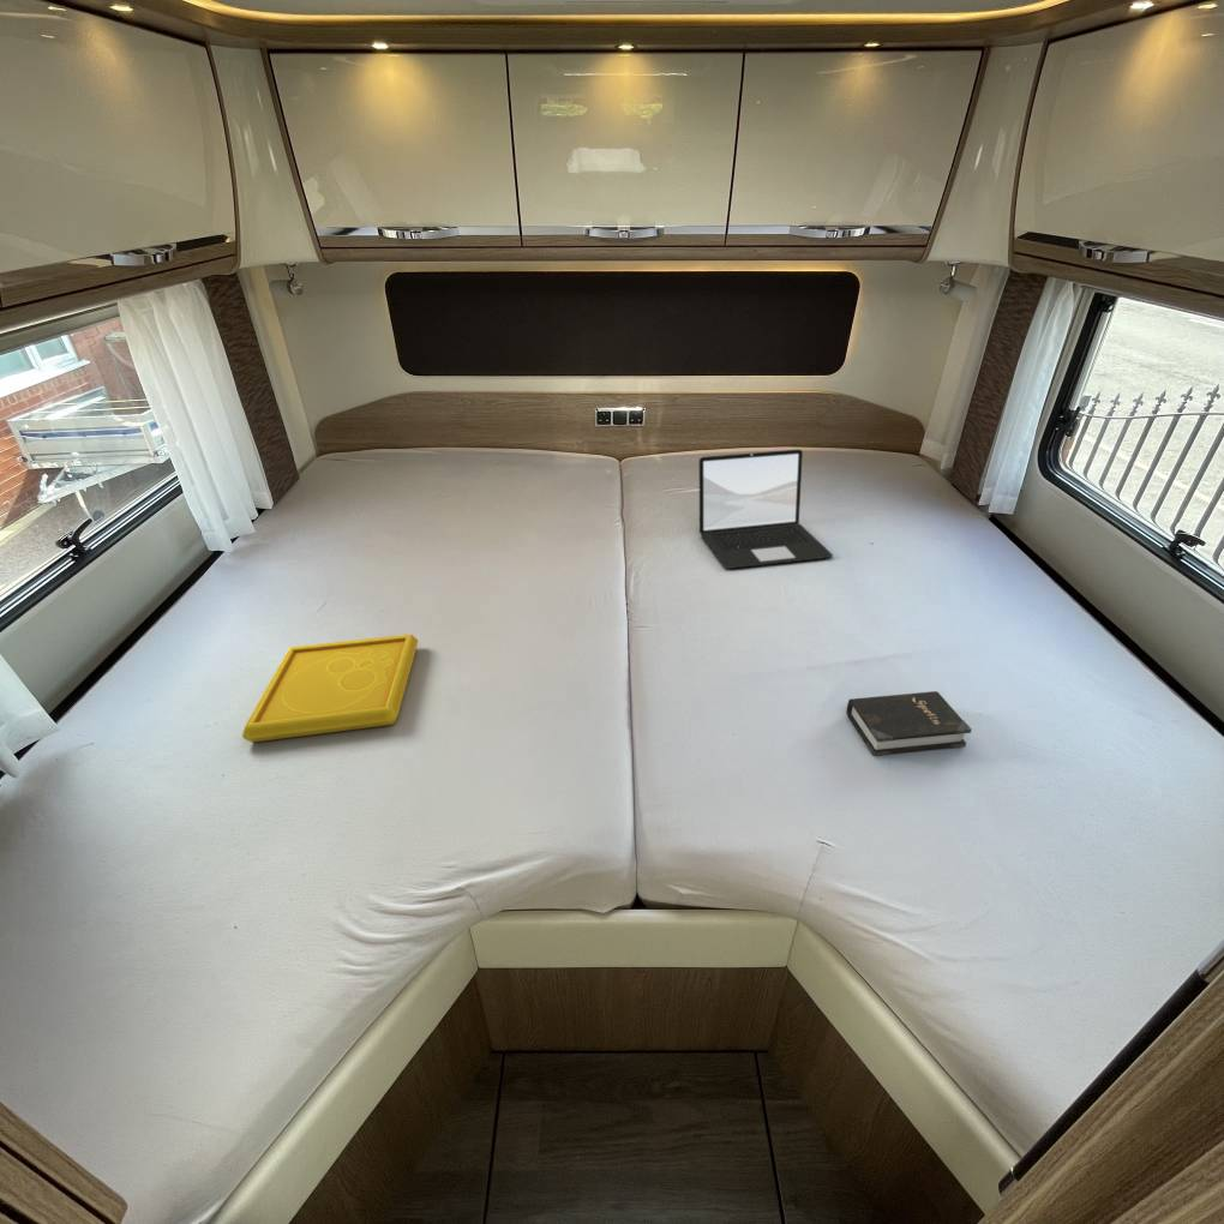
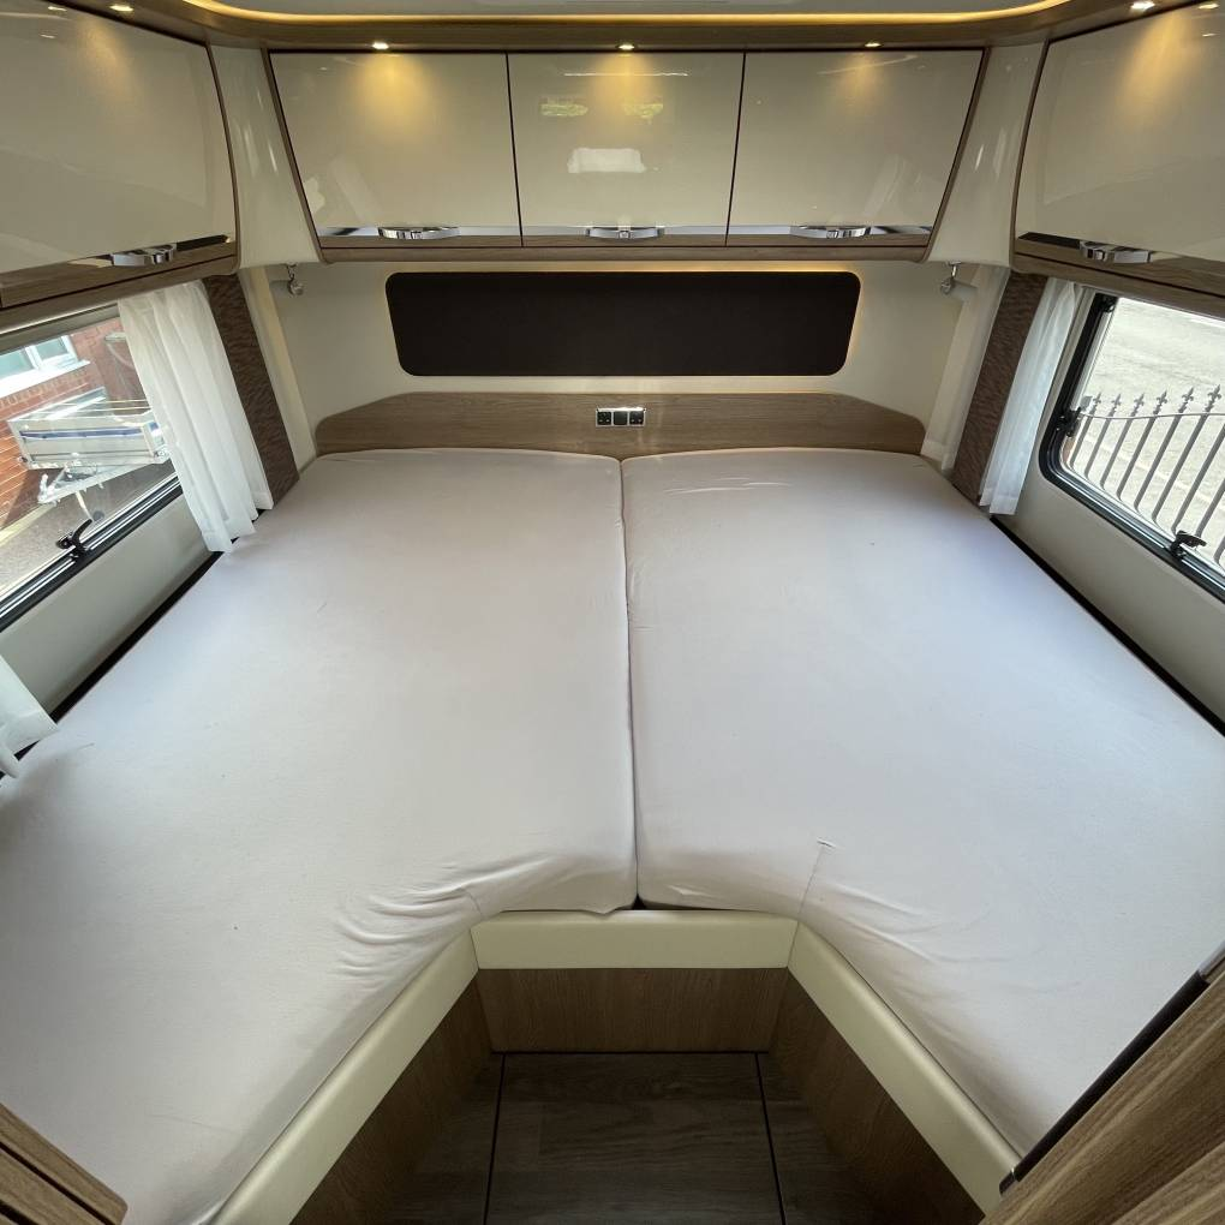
- laptop [698,449,834,570]
- hardback book [845,690,973,757]
- serving tray [241,634,419,743]
